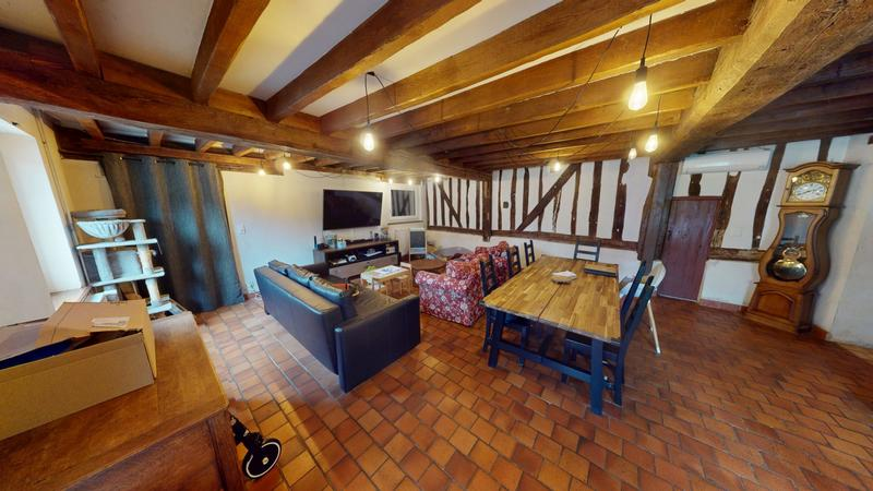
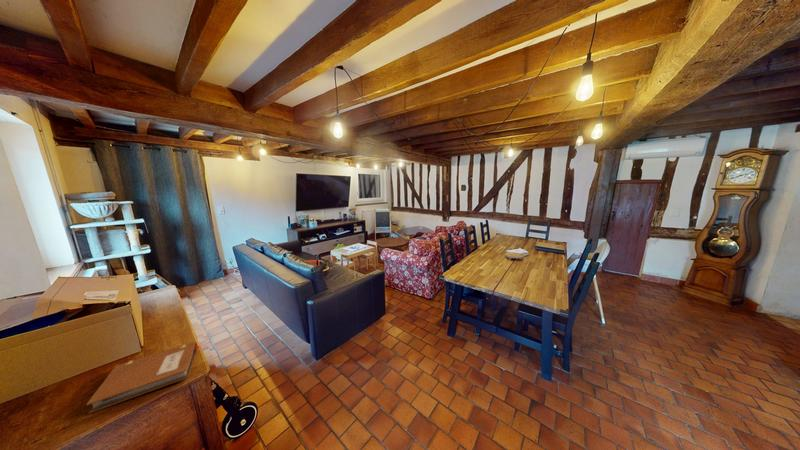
+ notebook [85,341,201,414]
